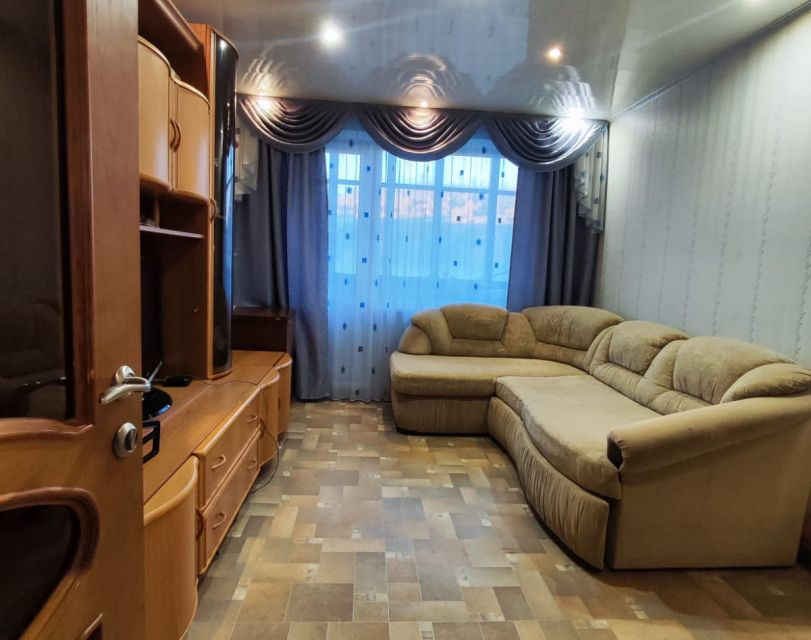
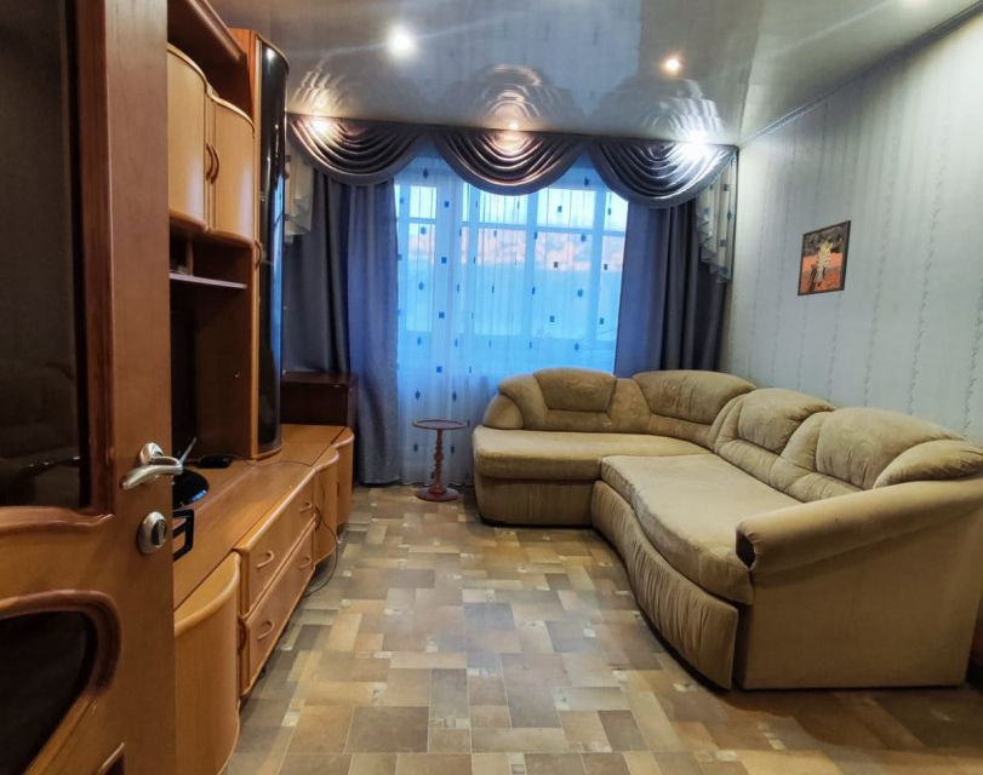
+ side table [411,418,468,501]
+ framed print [796,219,852,297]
